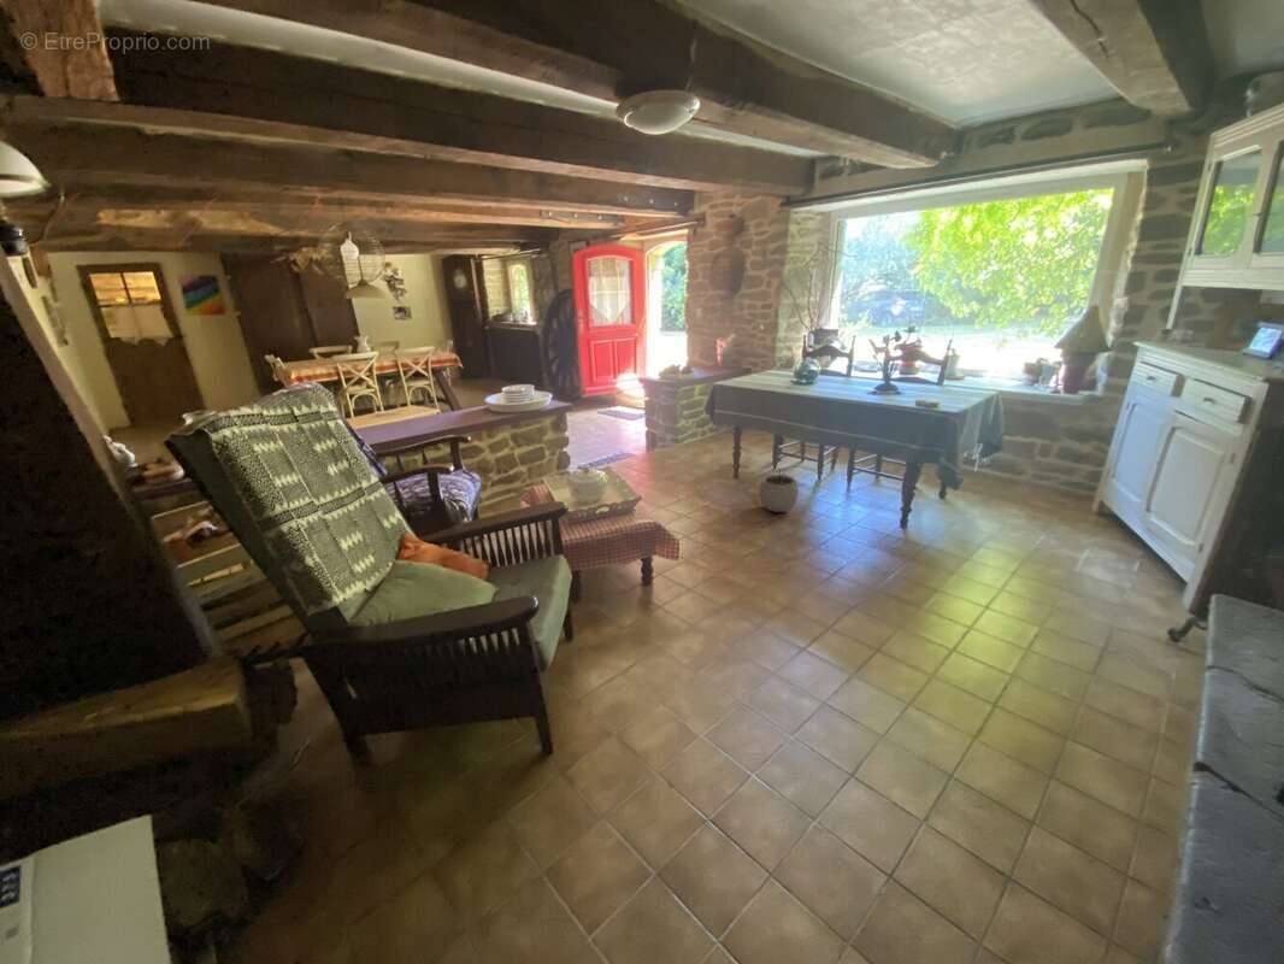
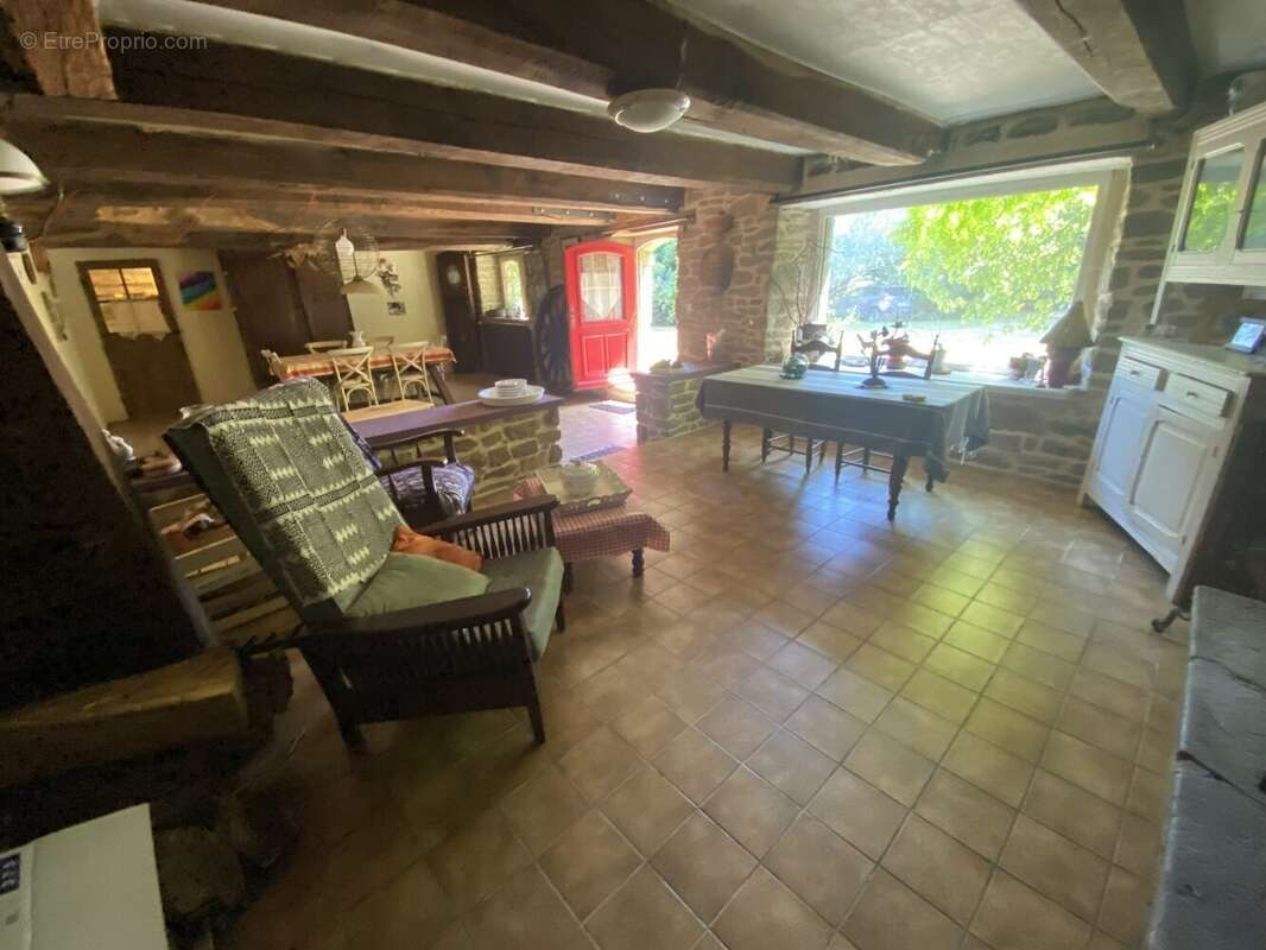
- plant pot [758,465,800,513]
